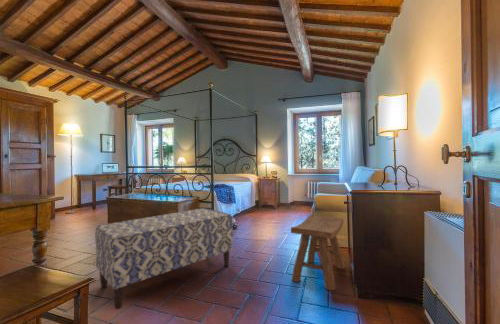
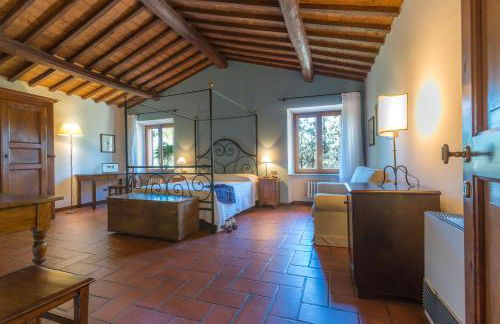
- stool [290,214,346,292]
- bench [94,207,234,310]
